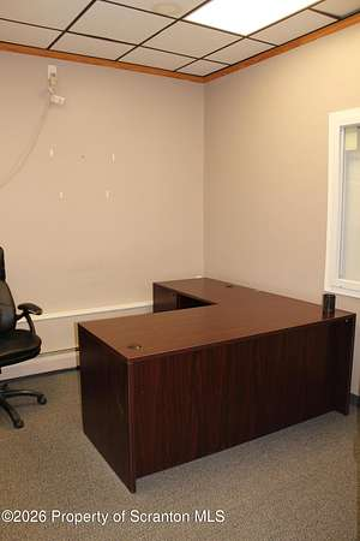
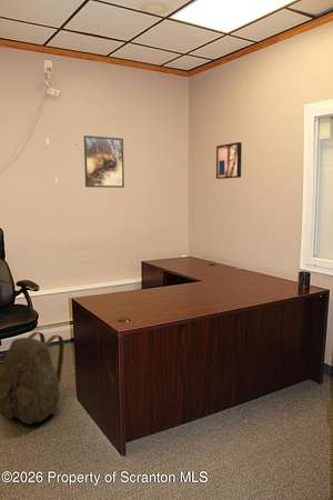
+ wall art [215,141,243,180]
+ backpack [0,331,65,426]
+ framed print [83,134,125,189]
